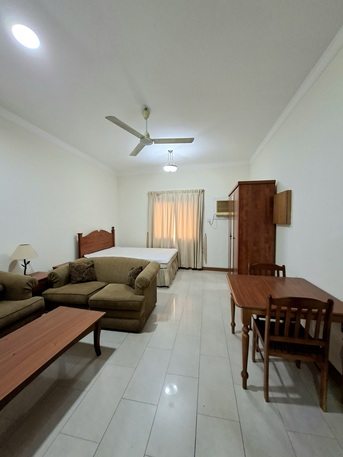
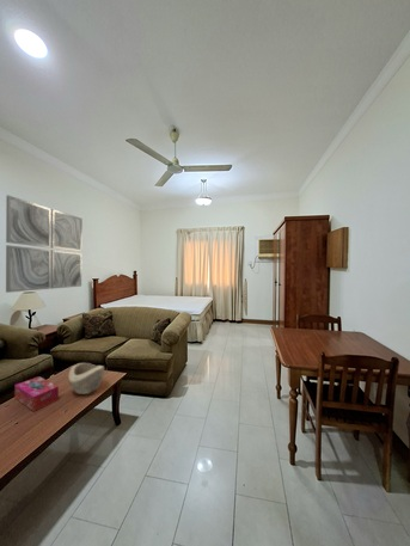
+ wall art [5,194,84,294]
+ decorative bowl [67,362,105,395]
+ tissue box [13,375,60,412]
